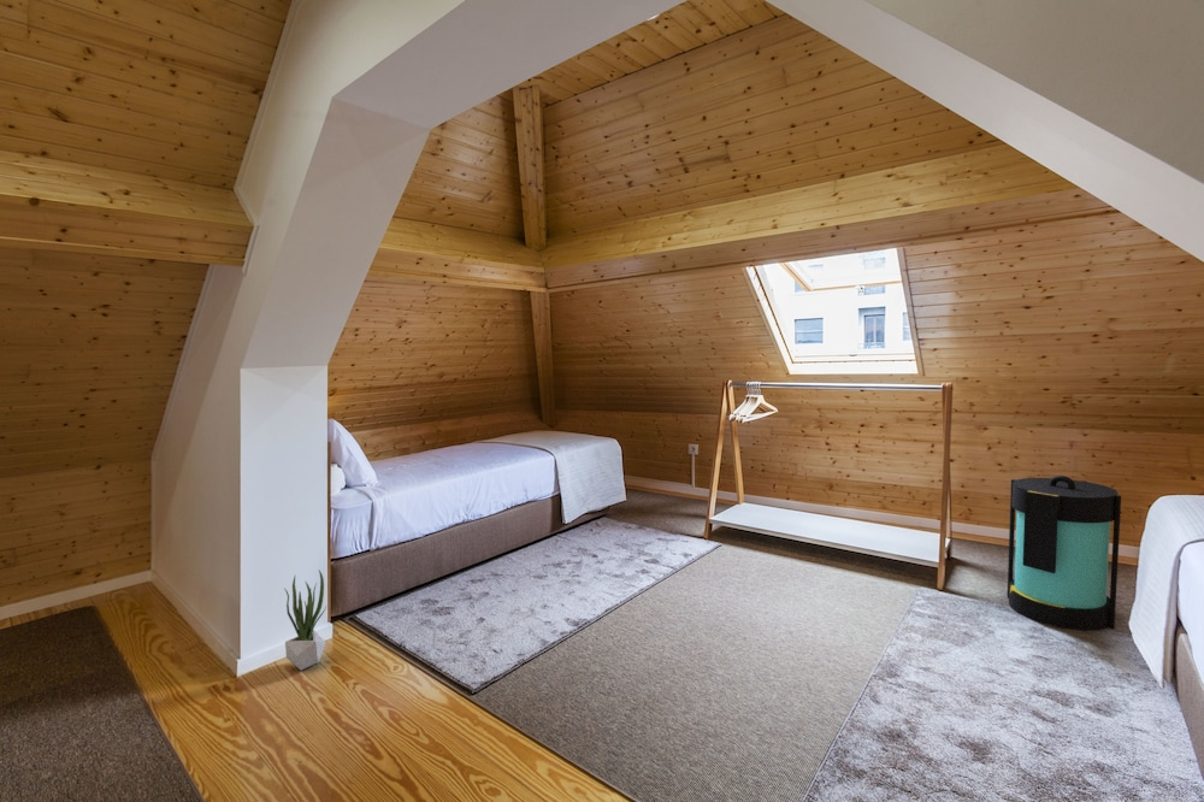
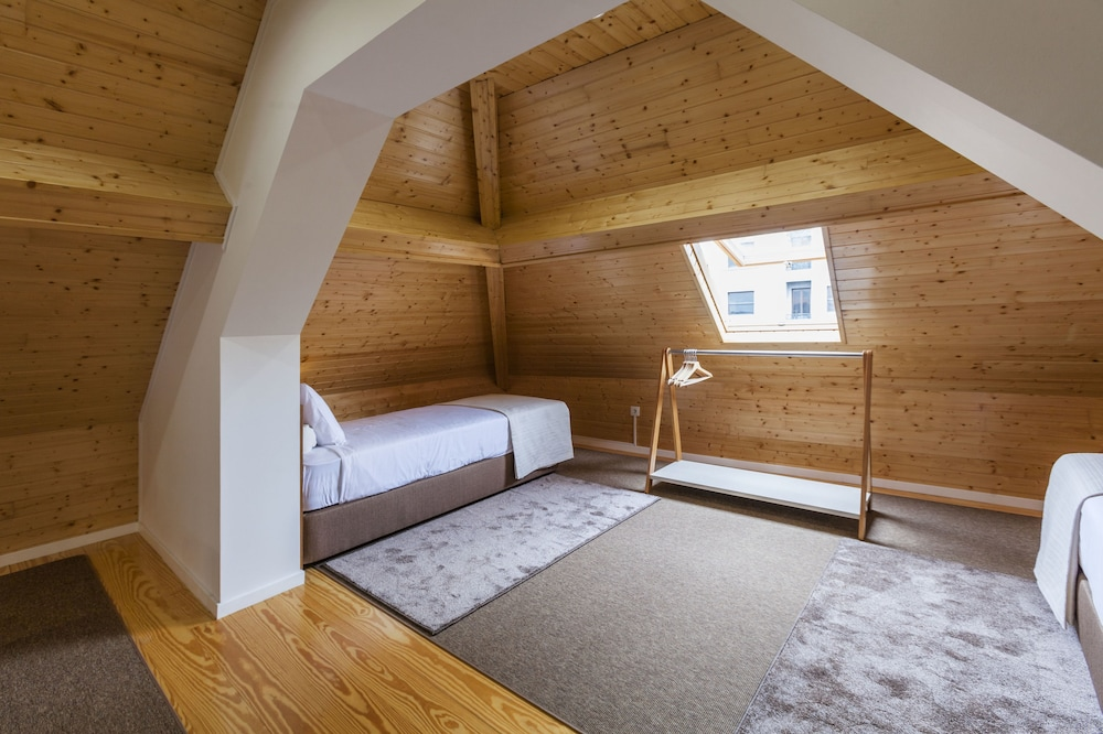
- potted plant [283,570,327,671]
- lantern [1007,474,1122,632]
